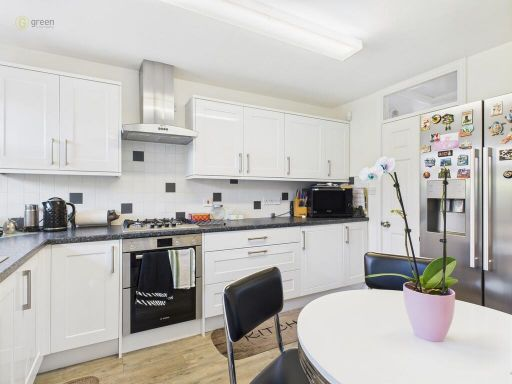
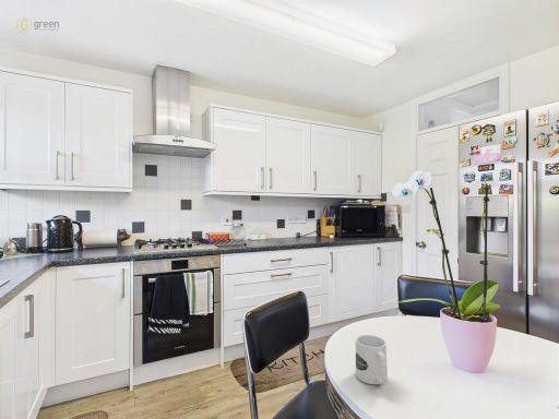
+ mug [355,334,389,386]
